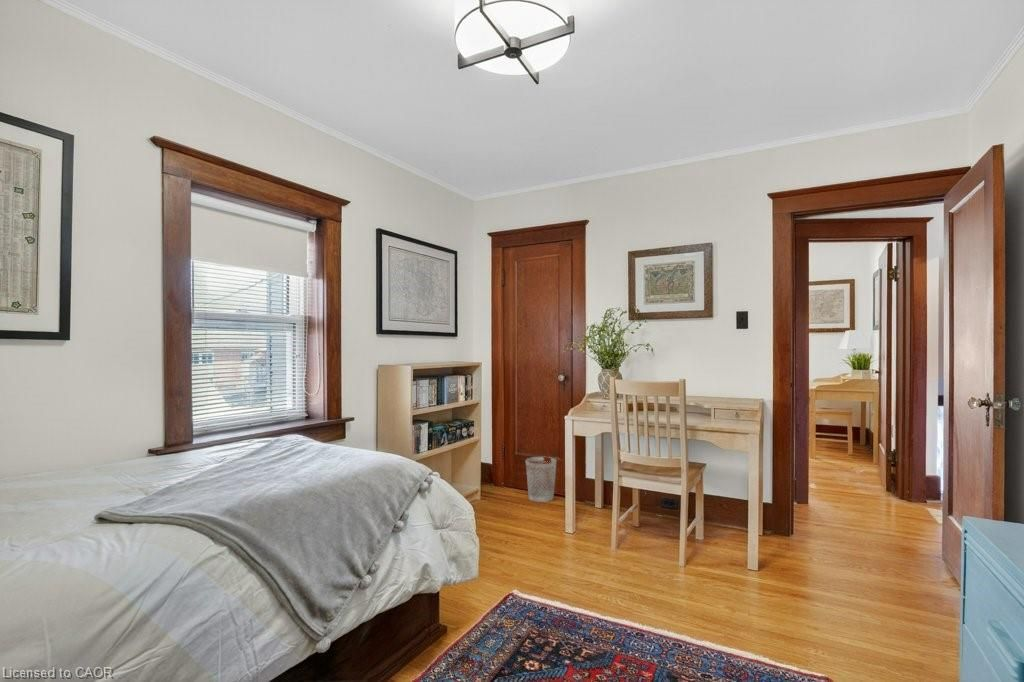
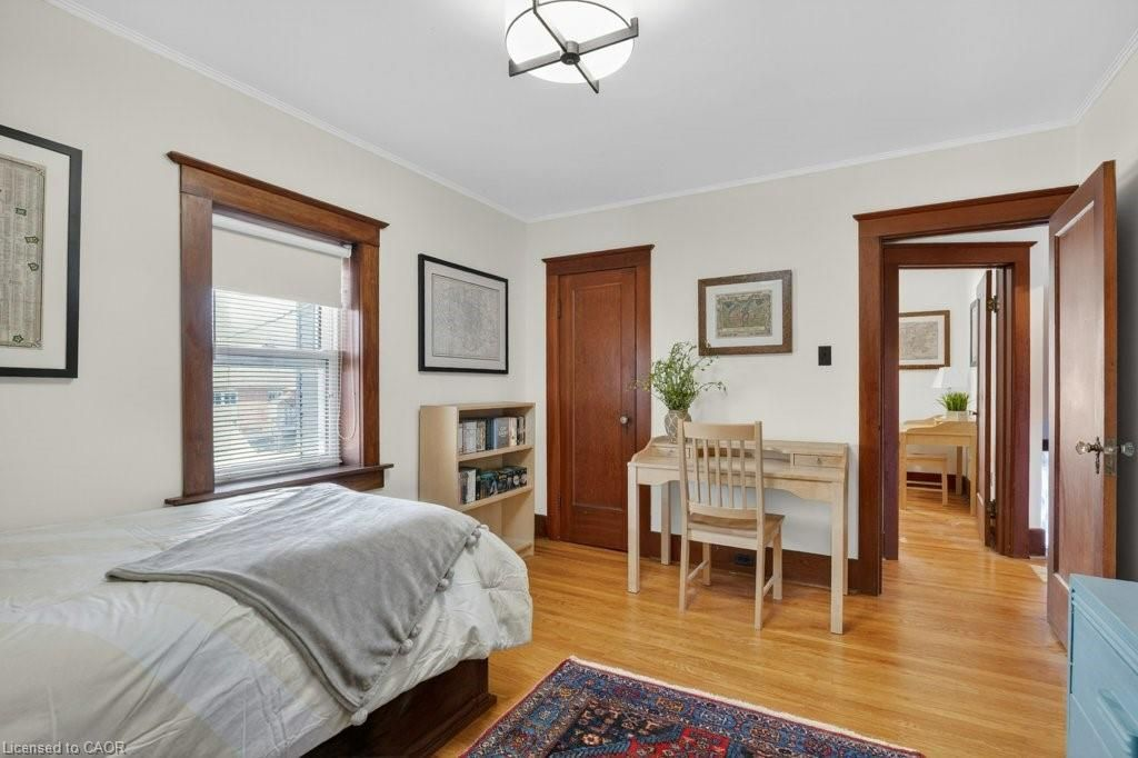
- wastebasket [525,456,557,503]
